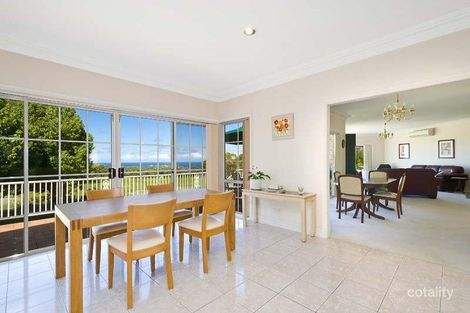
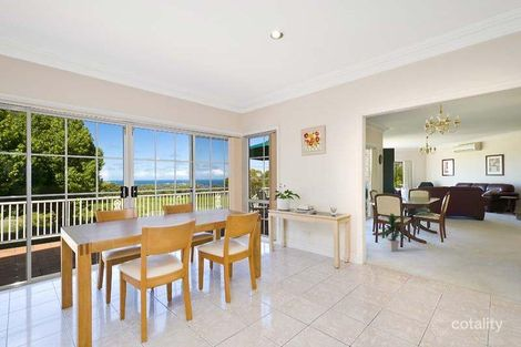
+ indoor plant [378,212,412,252]
